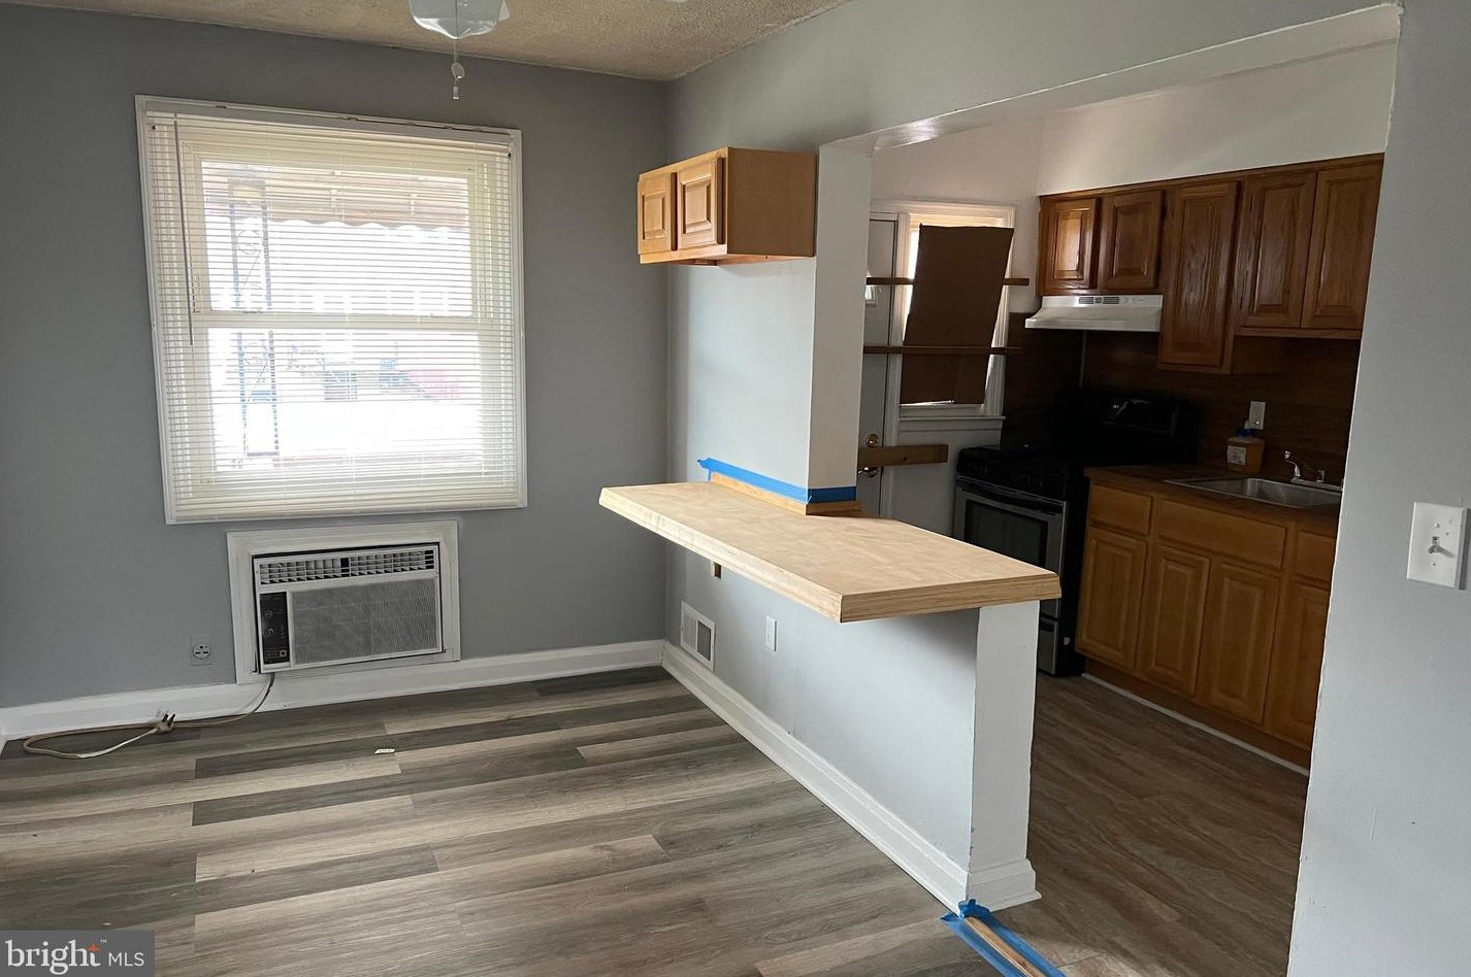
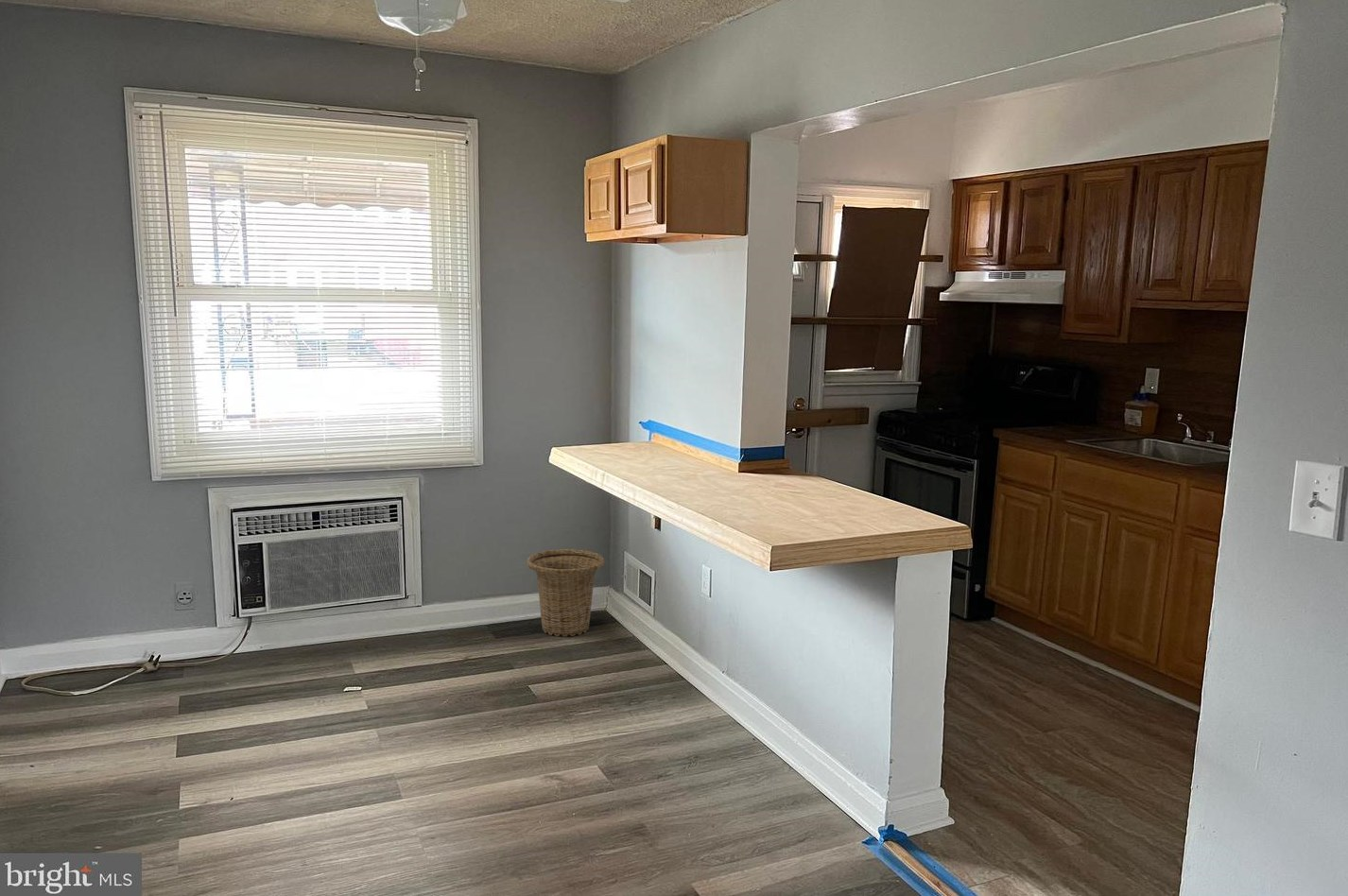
+ basket [527,548,605,638]
